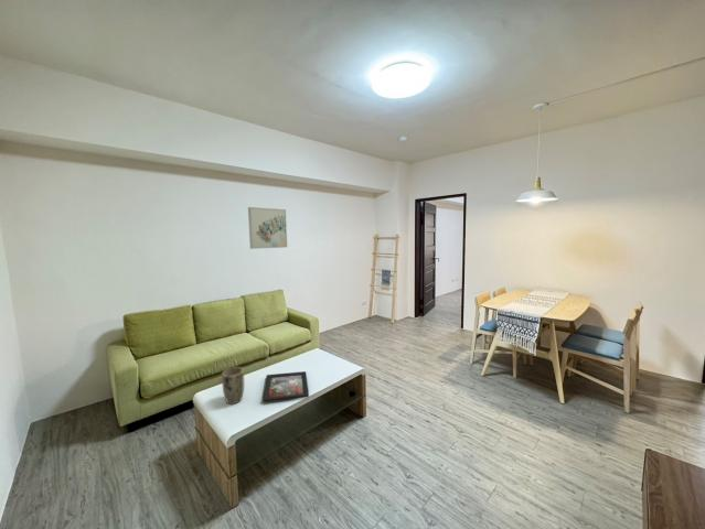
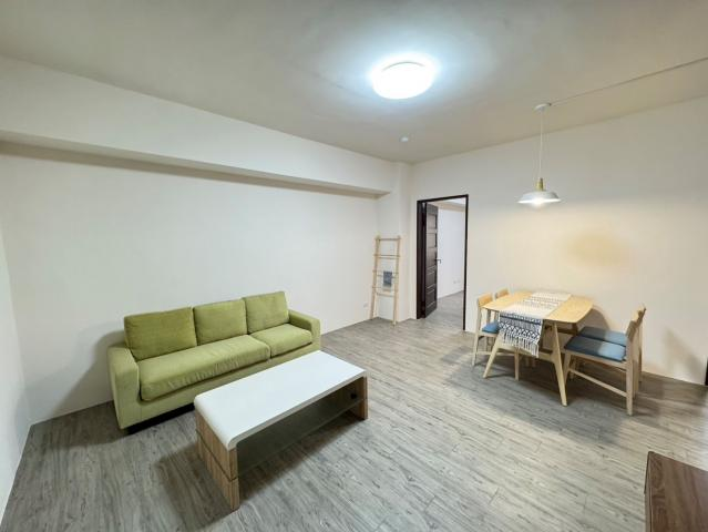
- wall art [247,206,288,250]
- plant pot [221,366,245,404]
- decorative tray [261,370,310,403]
